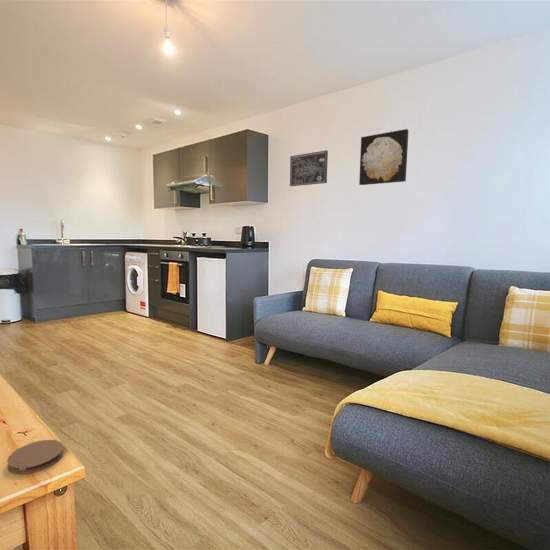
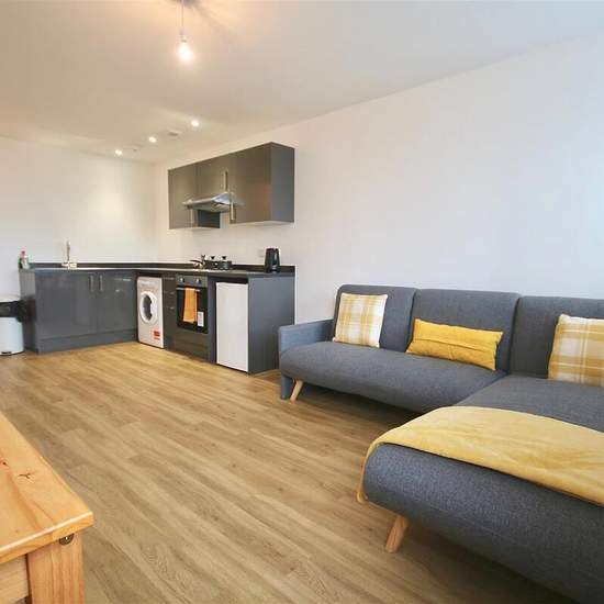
- wall art [358,128,409,186]
- coaster [6,439,64,475]
- wall art [289,149,329,187]
